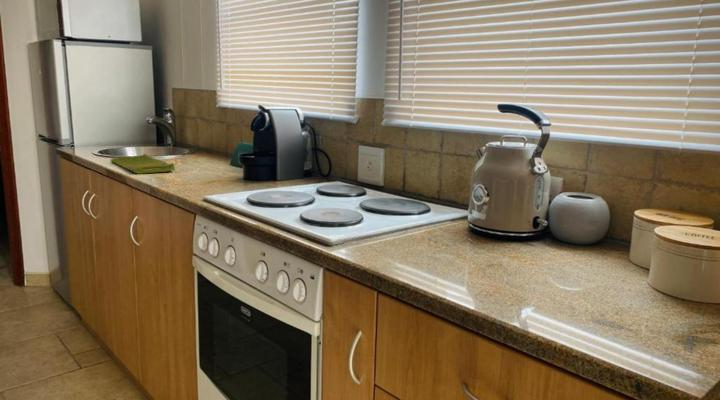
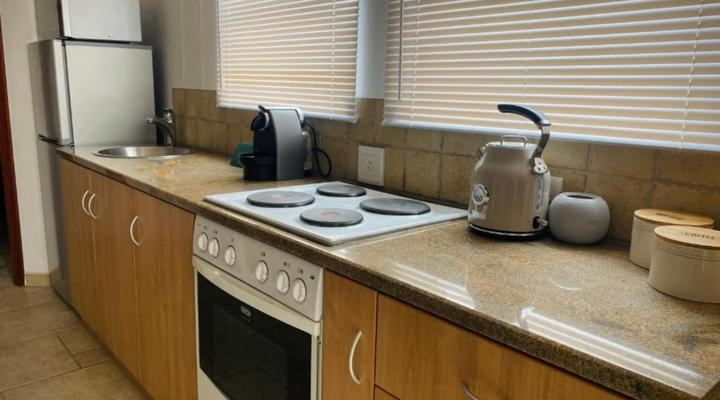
- dish towel [109,153,176,175]
